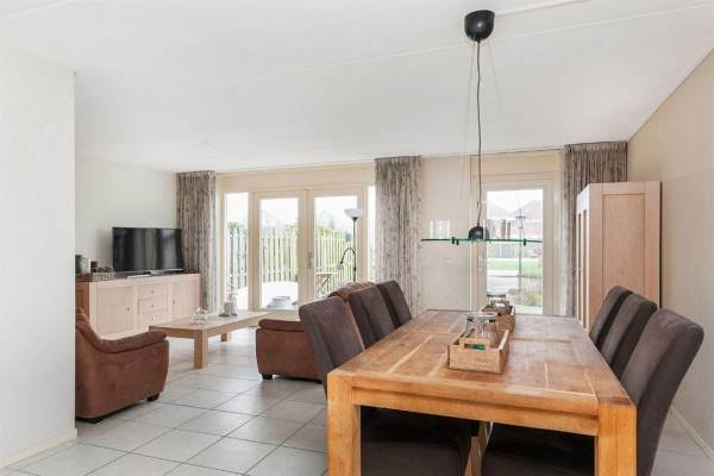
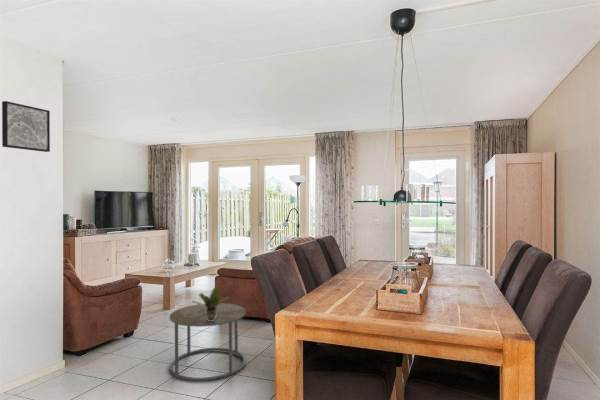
+ wall art [1,100,51,153]
+ potted plant [191,287,230,321]
+ side table [168,302,247,382]
